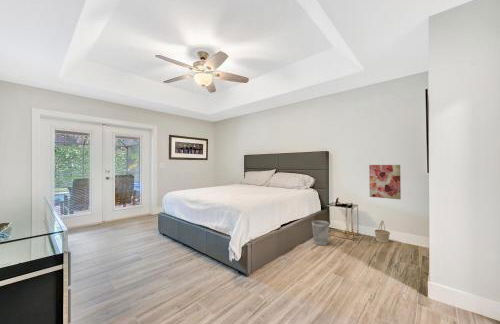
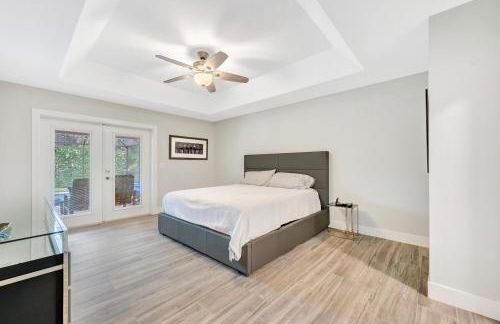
- basket [373,219,391,243]
- wall art [368,164,402,200]
- wastebasket [311,219,330,246]
